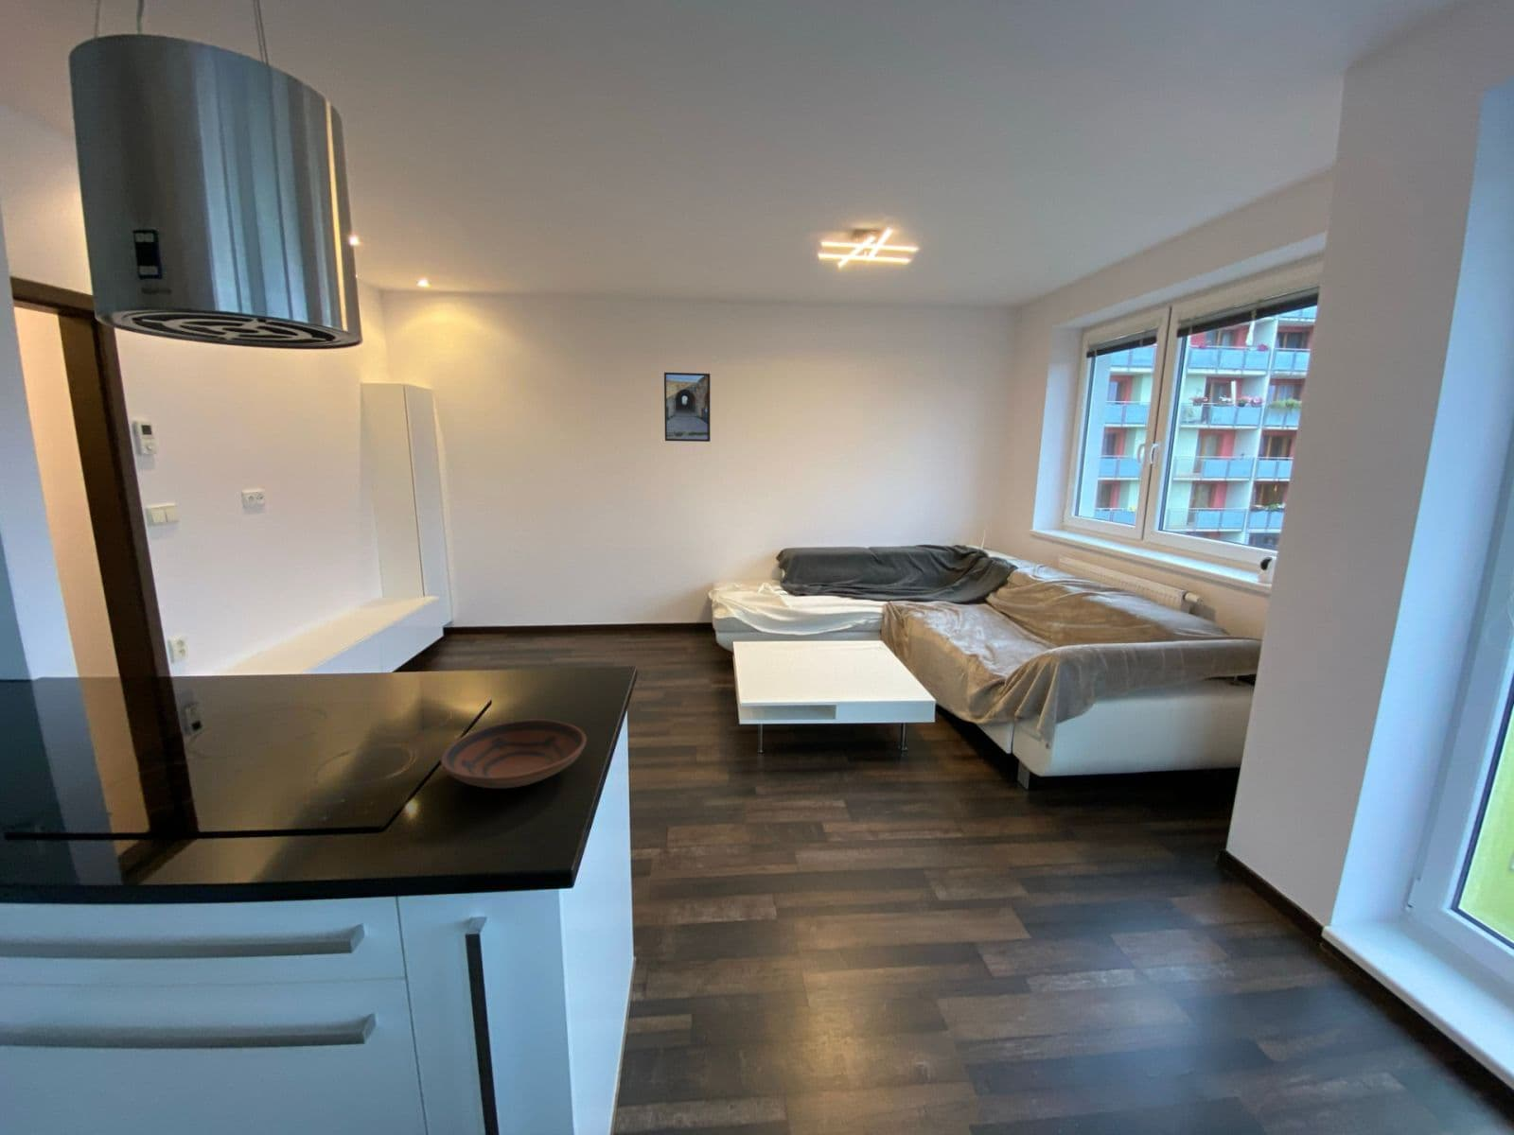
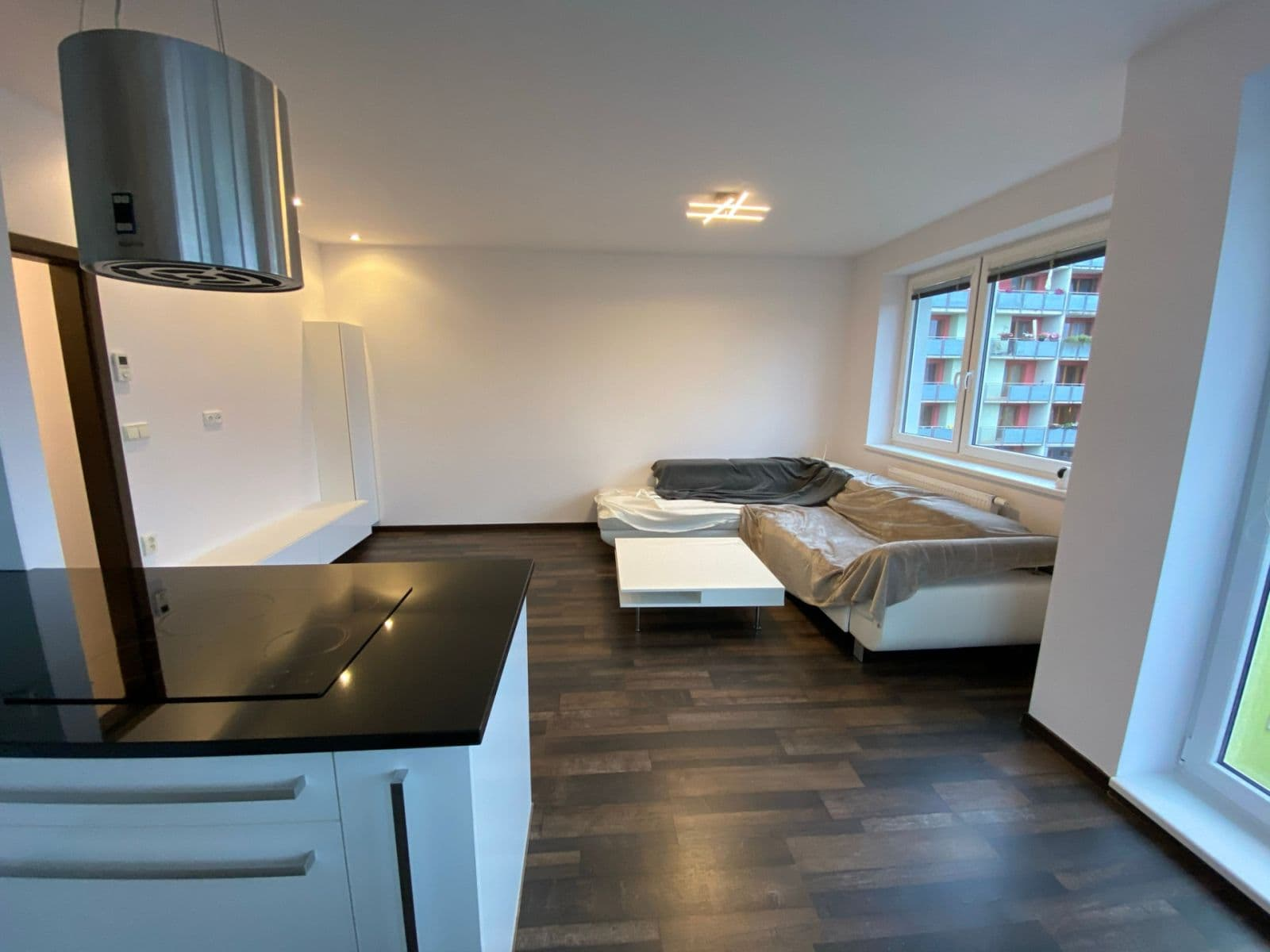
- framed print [663,372,711,442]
- bowl [439,718,588,789]
